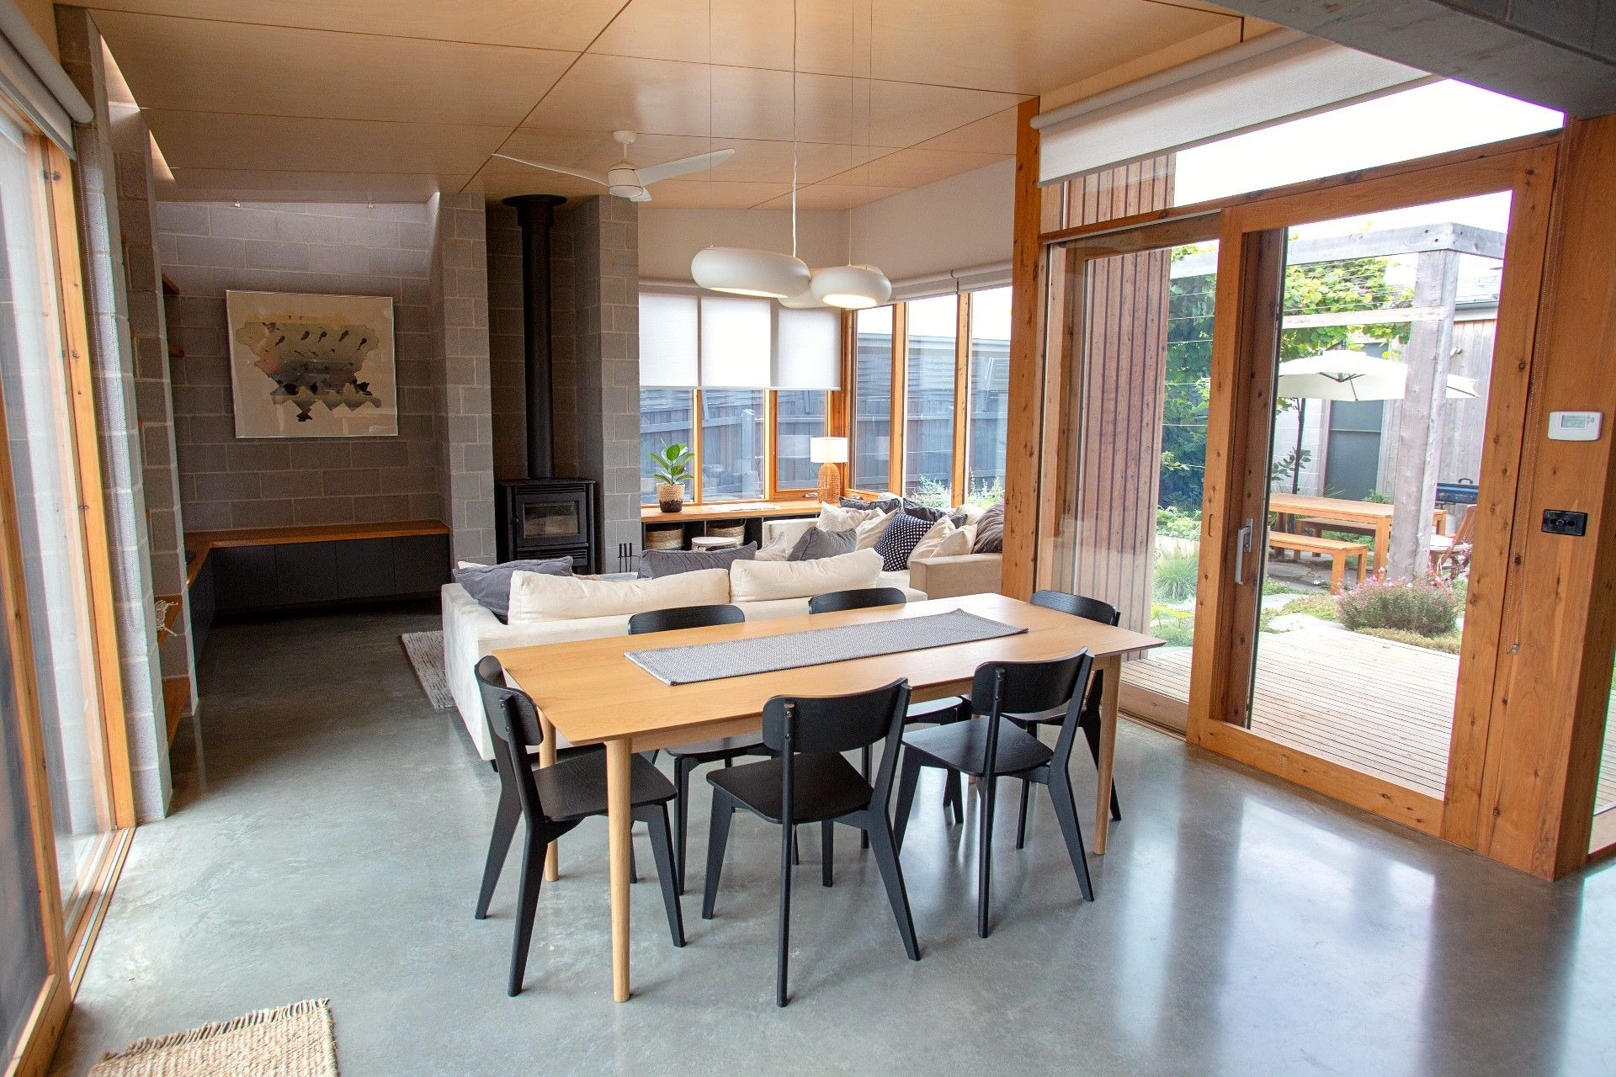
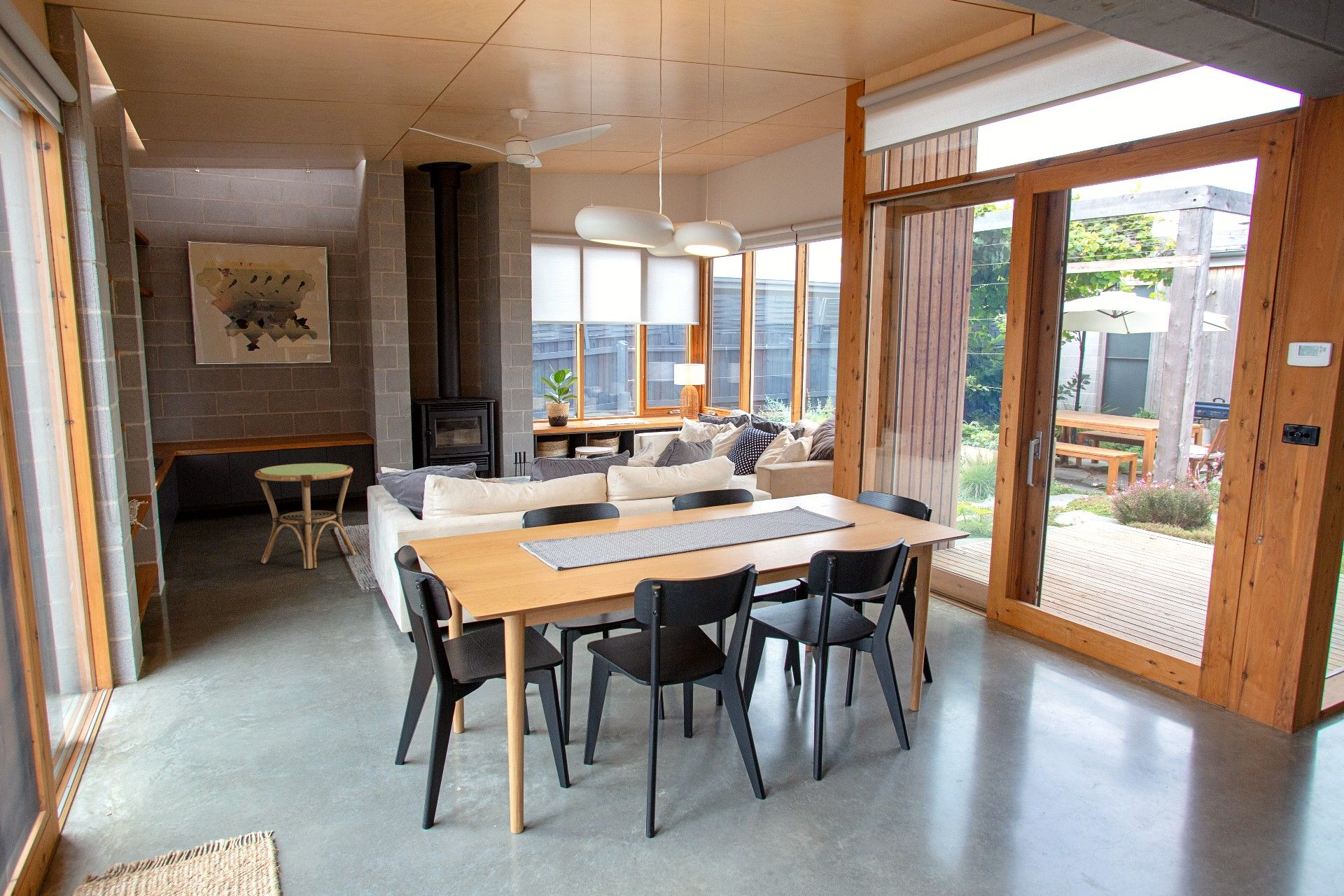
+ side table [253,463,356,569]
